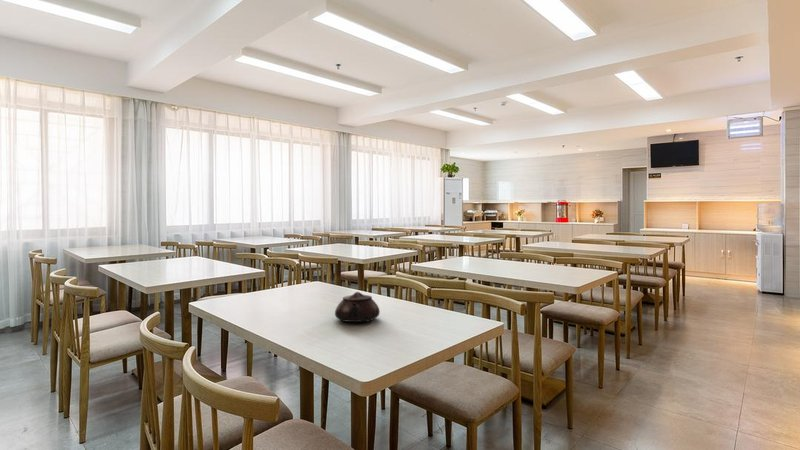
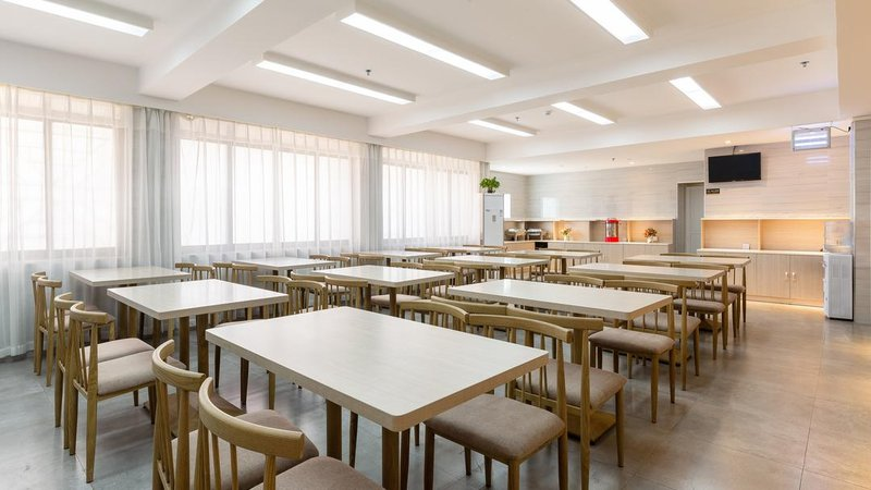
- teapot [334,291,381,323]
